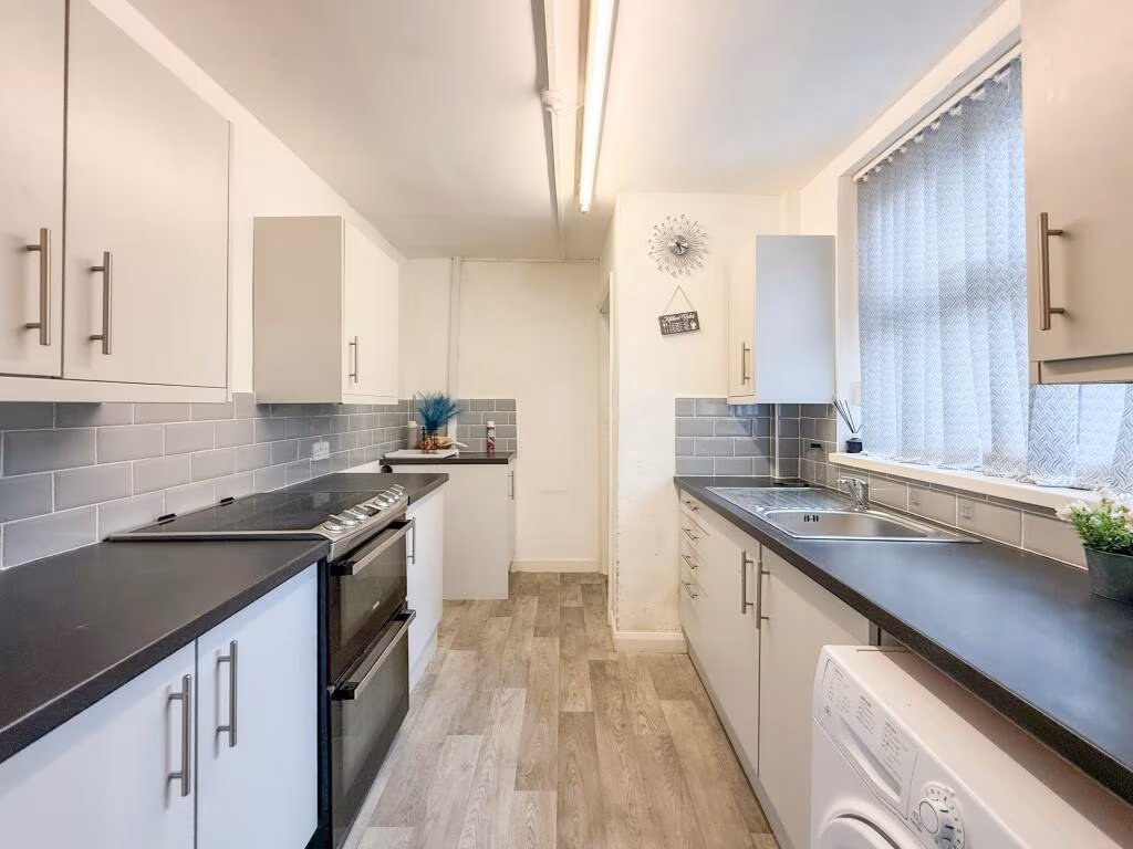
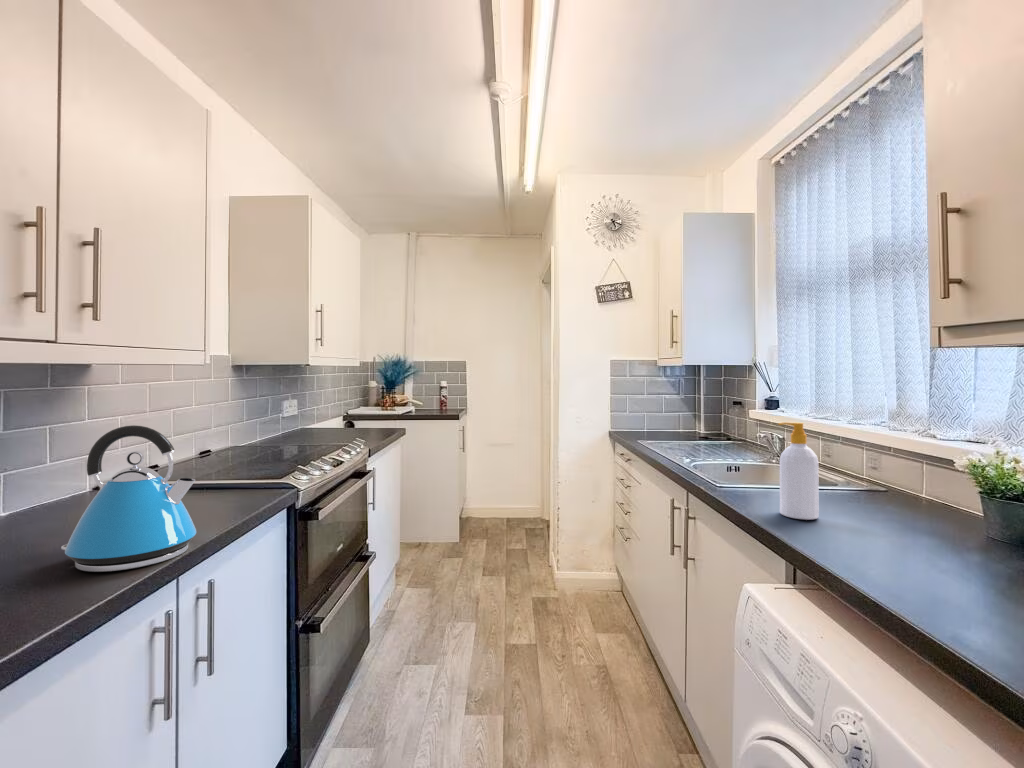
+ kettle [60,424,197,573]
+ soap bottle [777,421,820,521]
